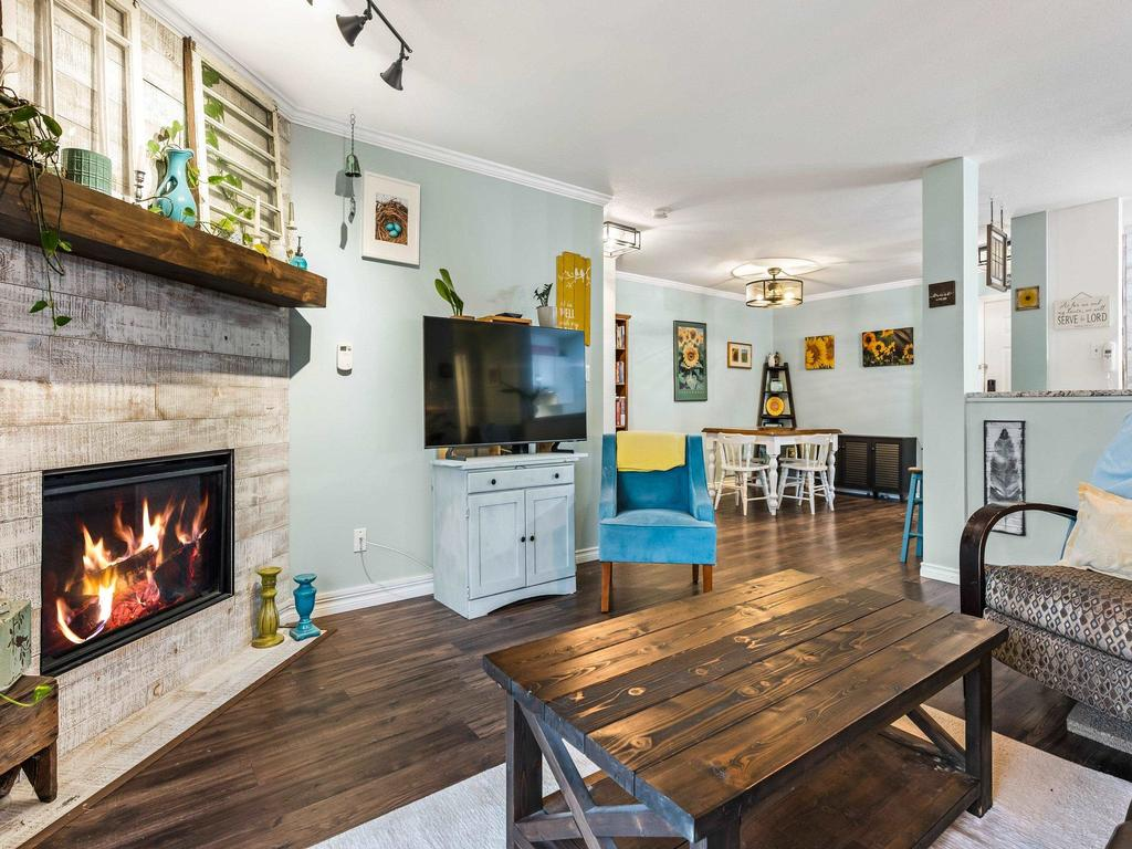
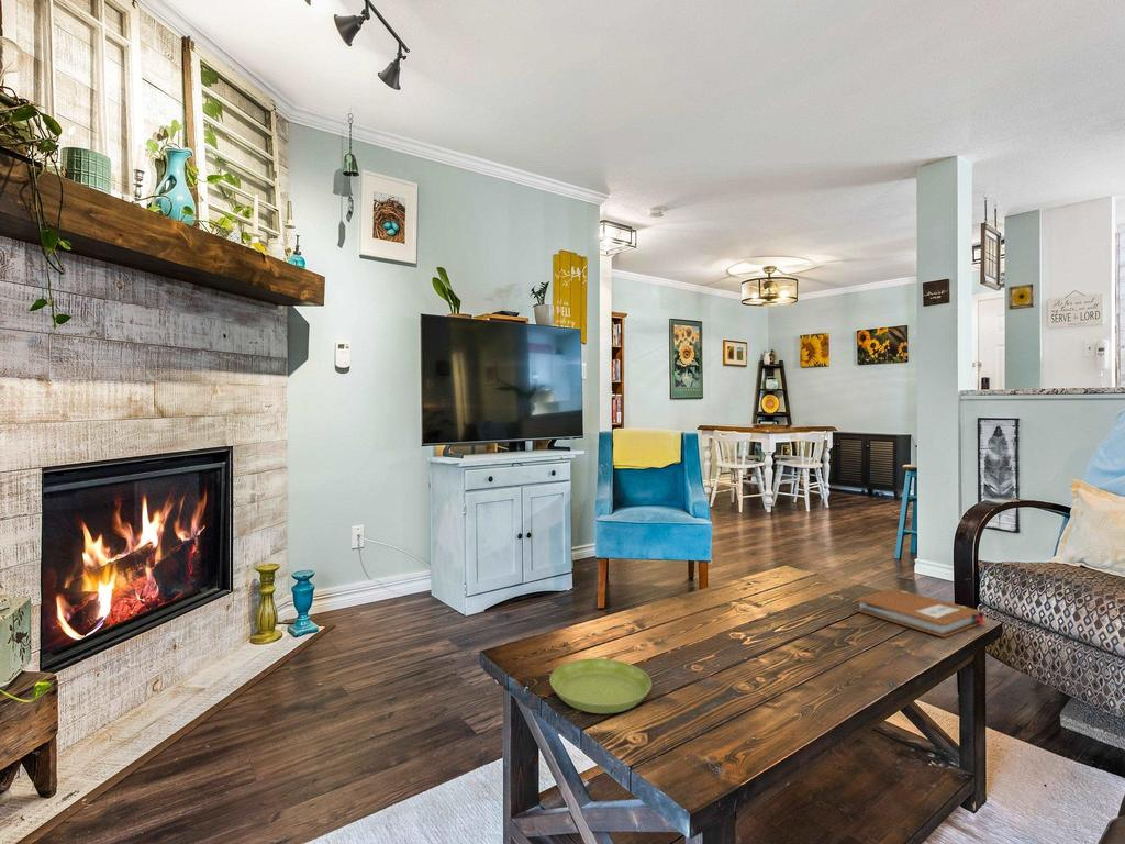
+ notebook [854,588,985,638]
+ saucer [549,657,653,714]
